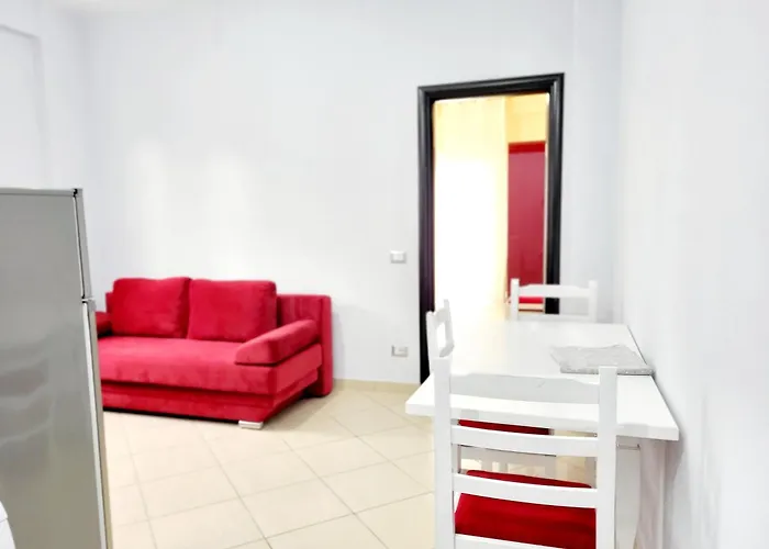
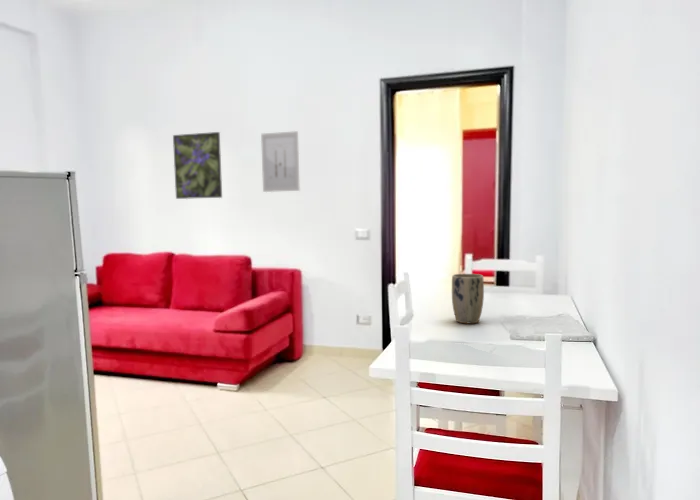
+ plant pot [451,273,485,325]
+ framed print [172,131,223,200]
+ wall art [260,130,301,193]
